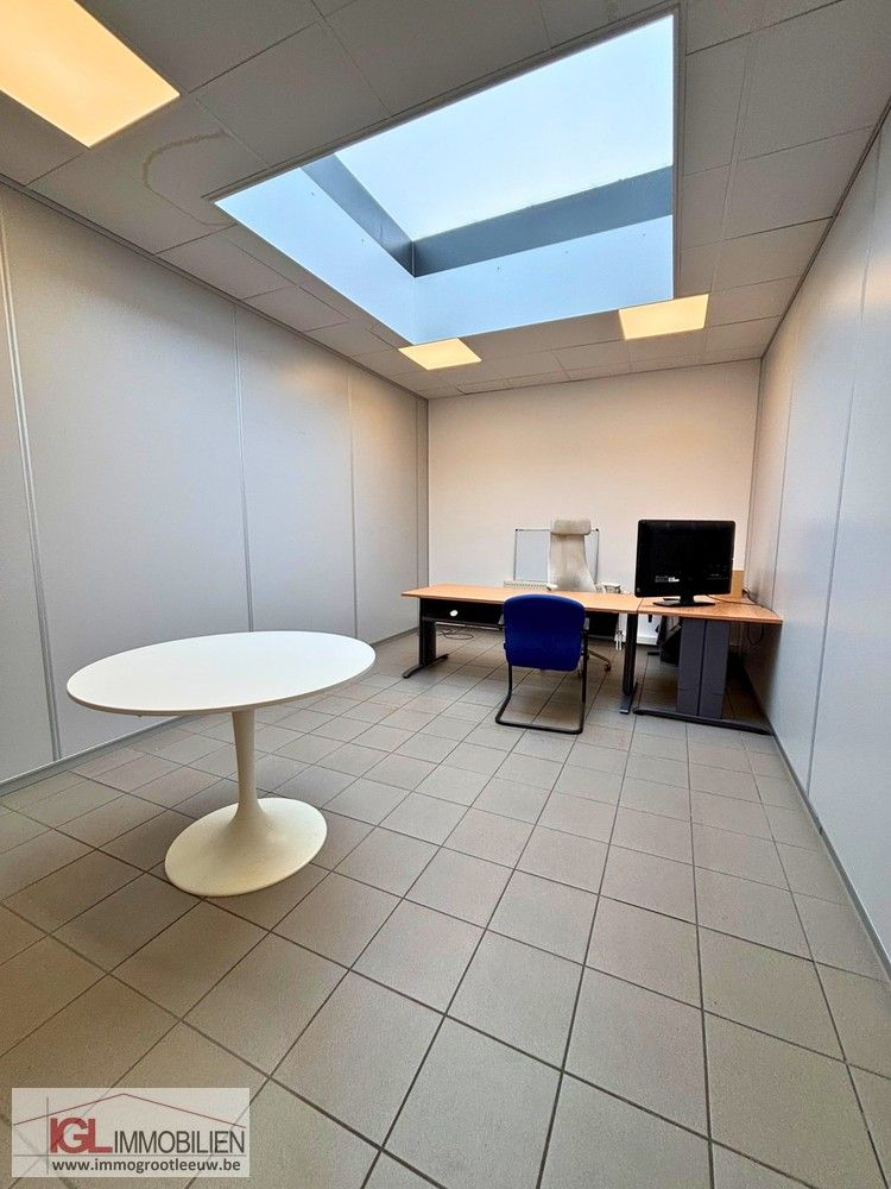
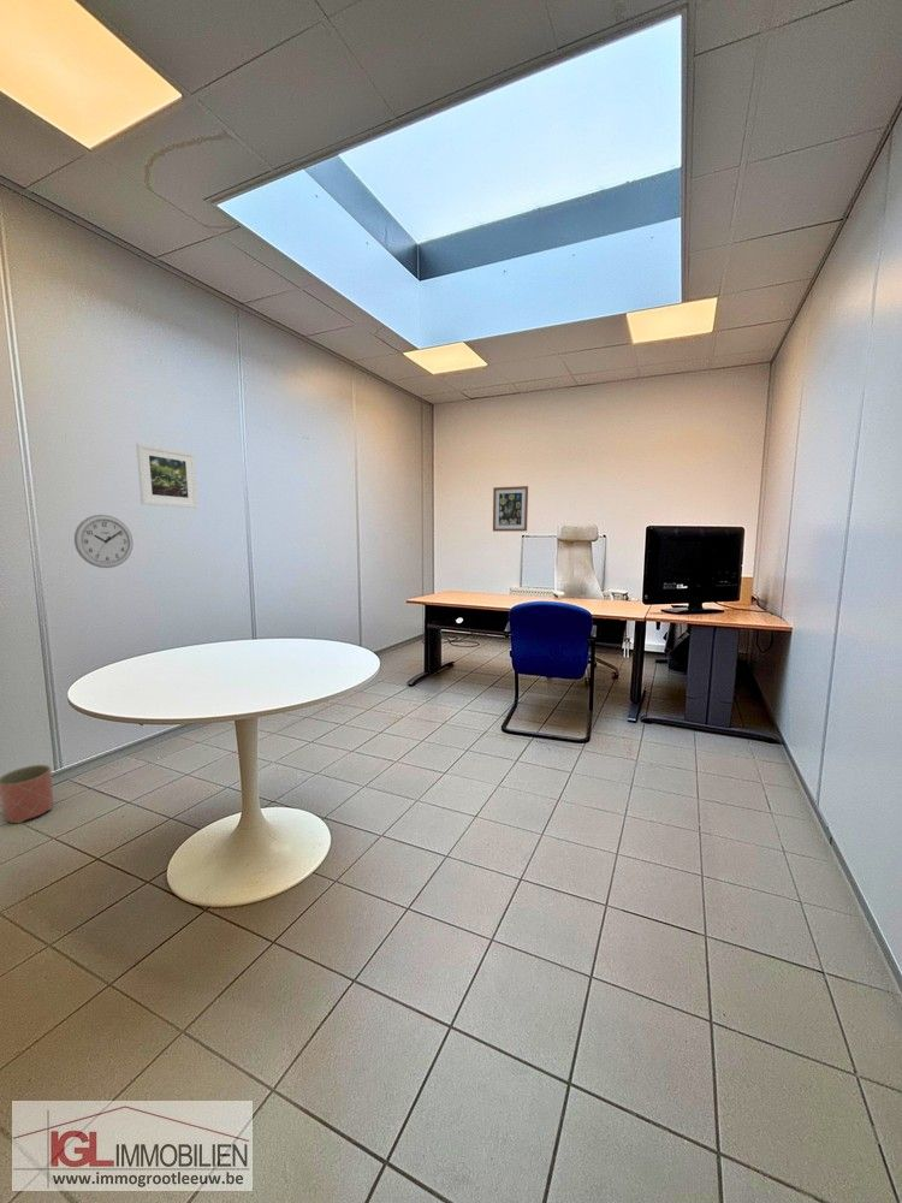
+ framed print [135,442,198,509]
+ planter [0,764,54,824]
+ wall art [492,485,529,533]
+ wall clock [73,514,135,569]
